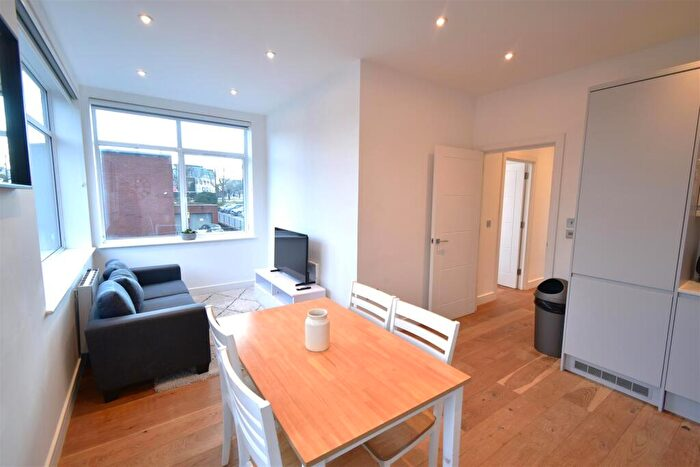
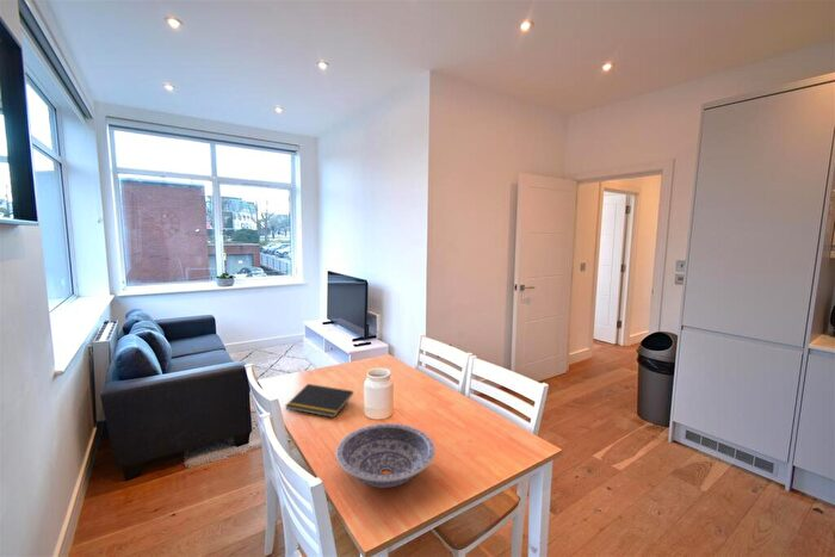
+ notepad [284,383,354,419]
+ bowl [334,422,437,489]
